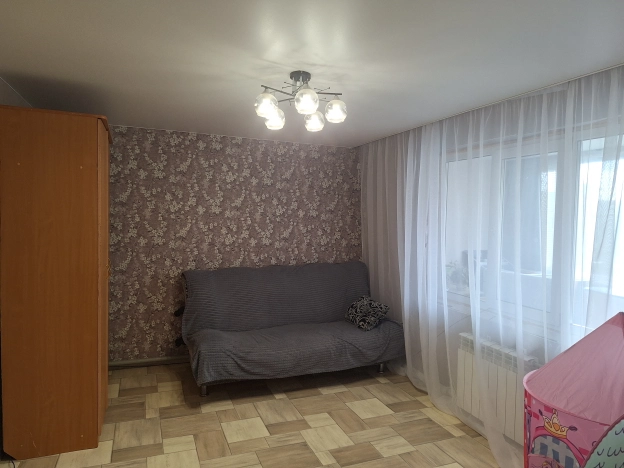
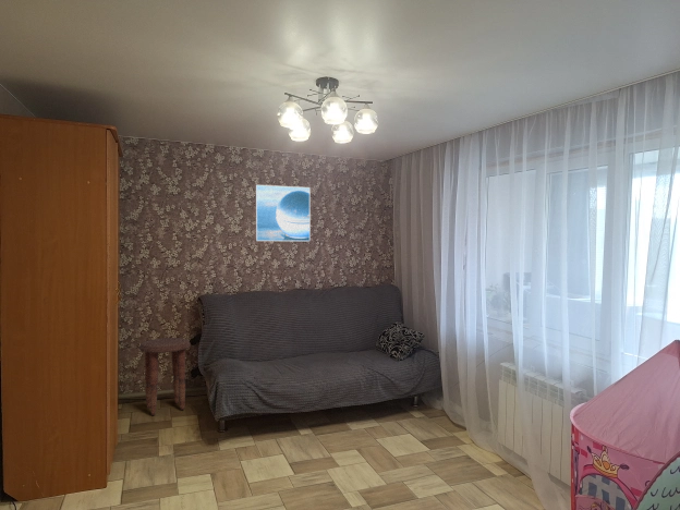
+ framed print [255,184,311,242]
+ side table [138,337,192,416]
